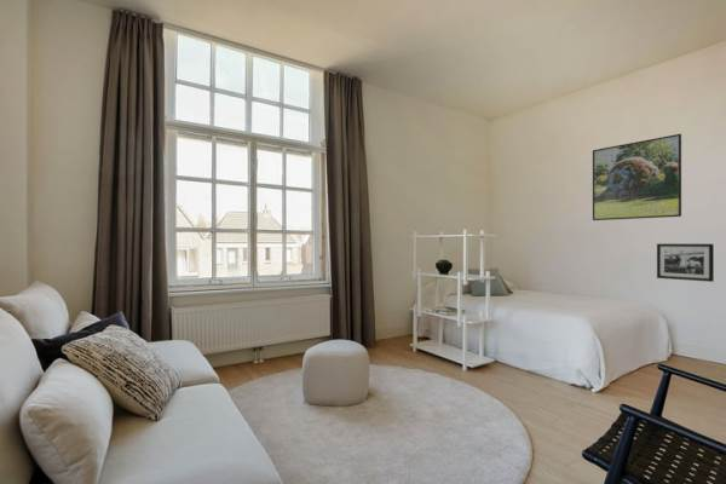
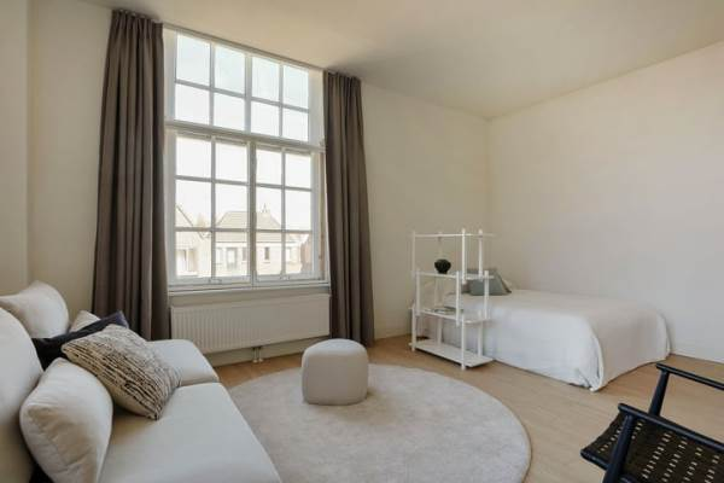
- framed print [592,133,682,221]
- picture frame [656,242,715,283]
